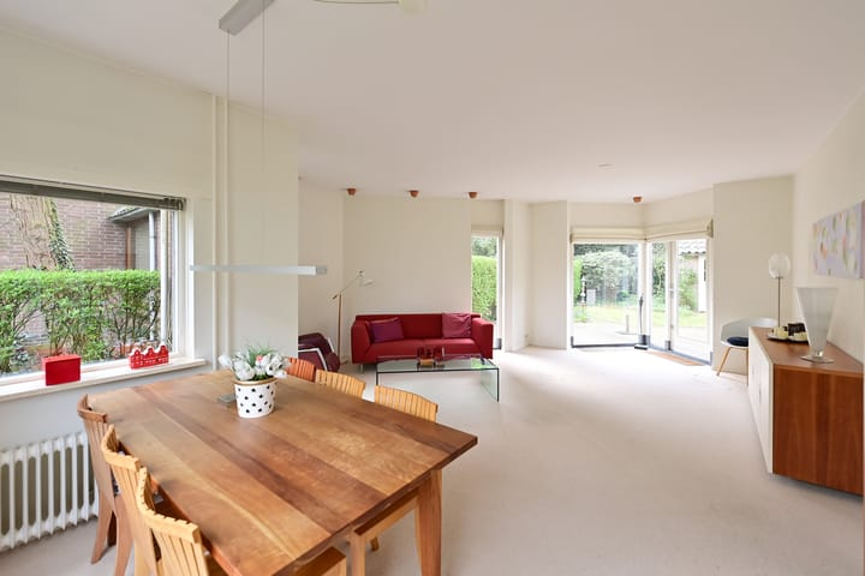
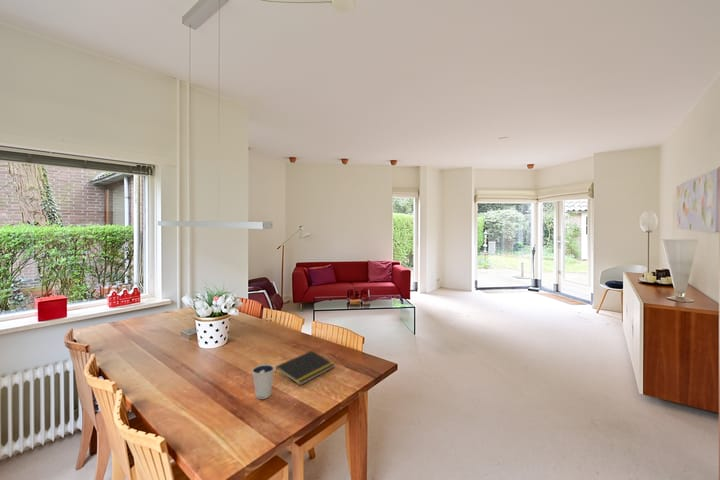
+ dixie cup [251,364,275,400]
+ notepad [274,350,336,386]
